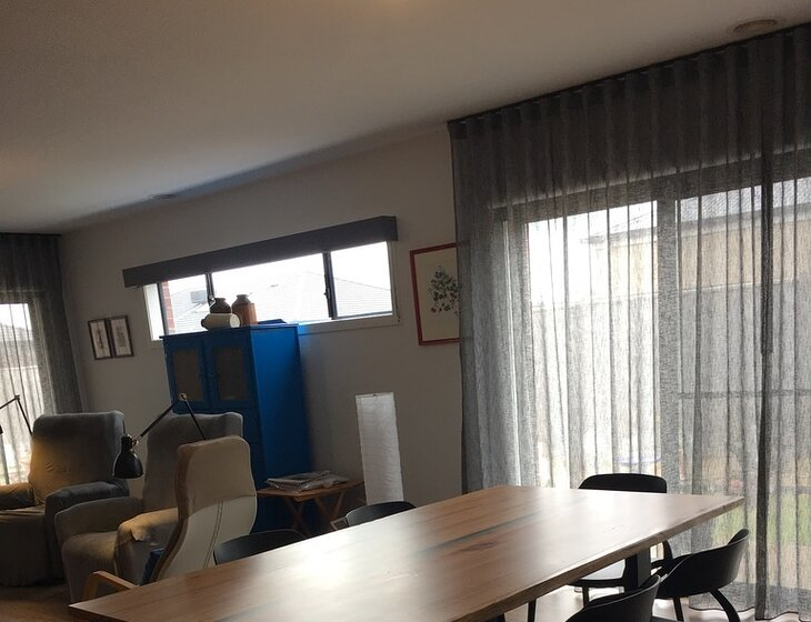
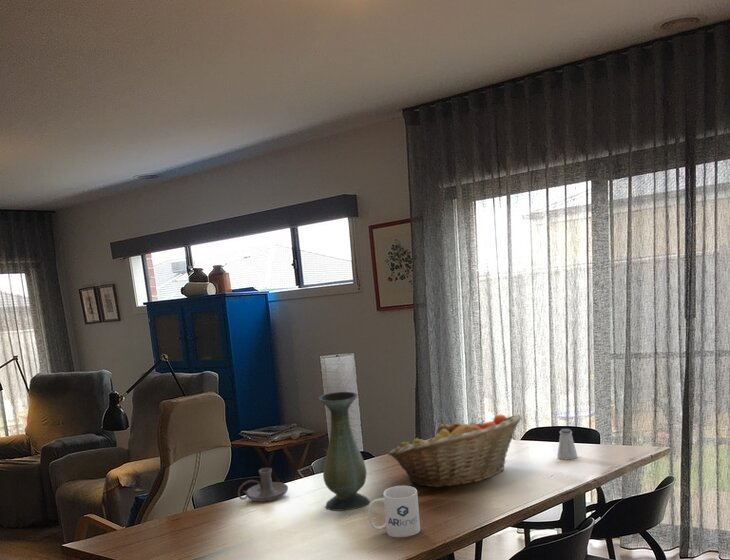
+ fruit basket [387,414,523,488]
+ candle holder [237,467,289,502]
+ saltshaker [556,428,579,460]
+ mug [367,485,421,538]
+ vase [318,391,370,512]
